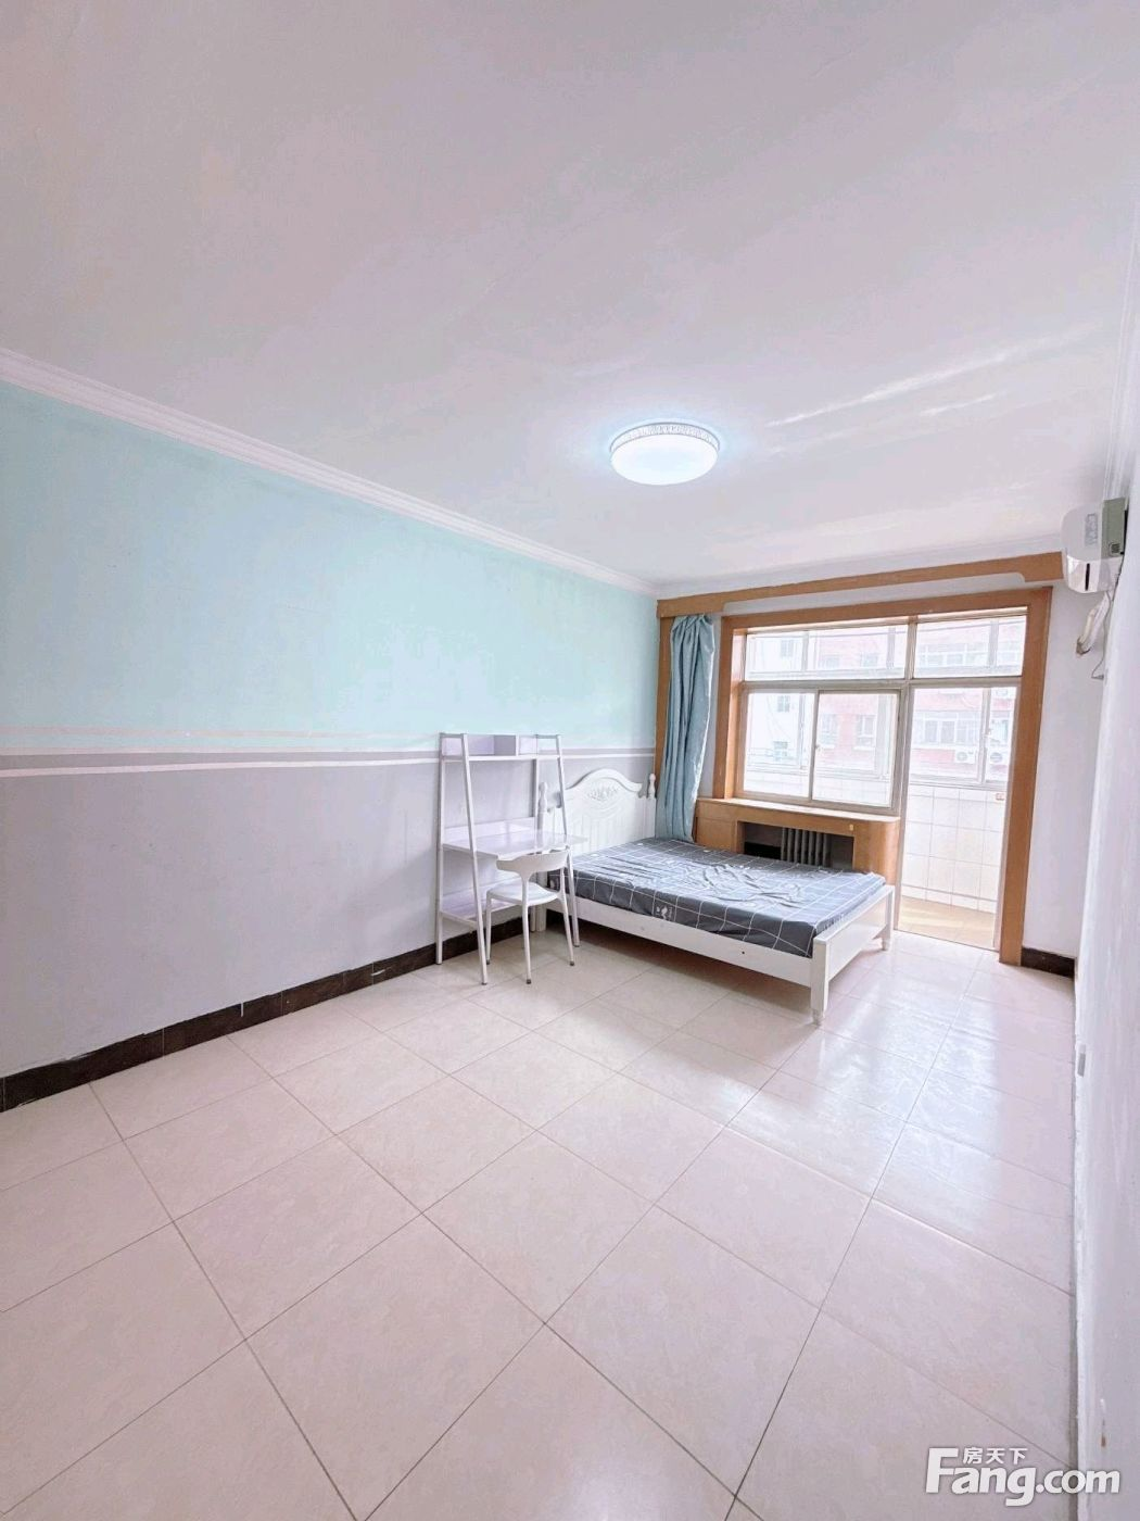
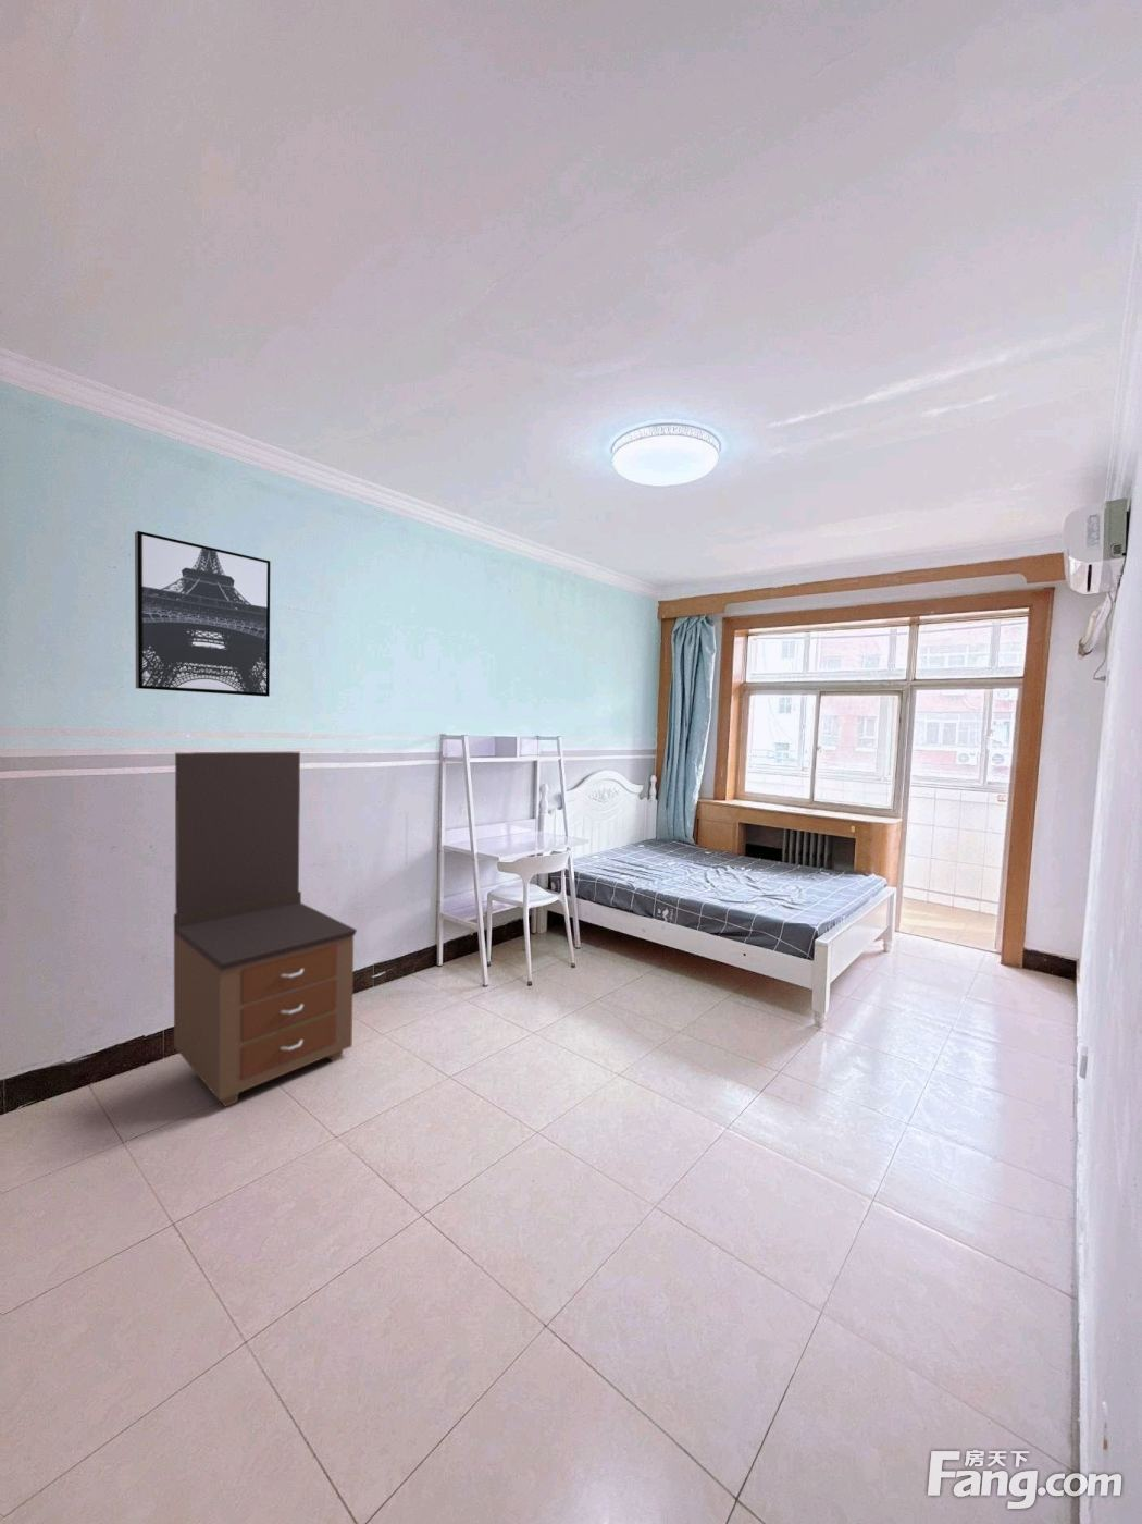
+ dresser [173,751,357,1108]
+ wall art [134,530,271,697]
